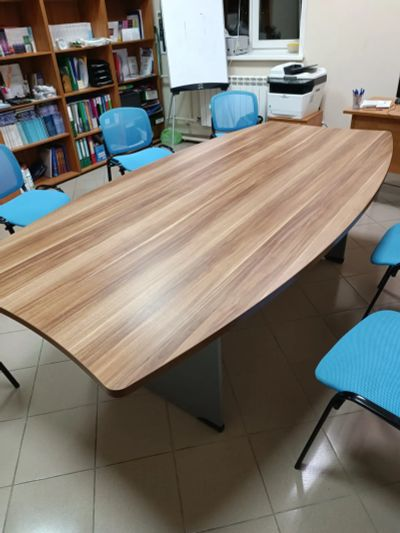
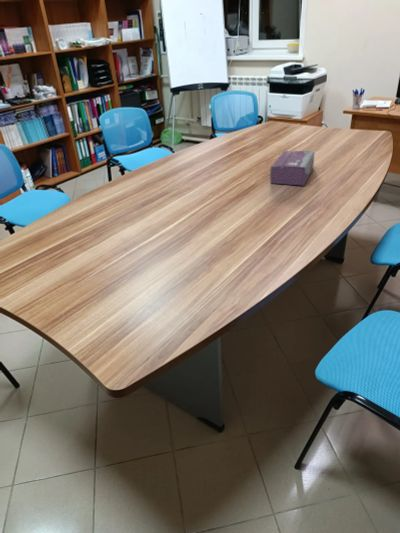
+ tissue box [269,150,316,187]
